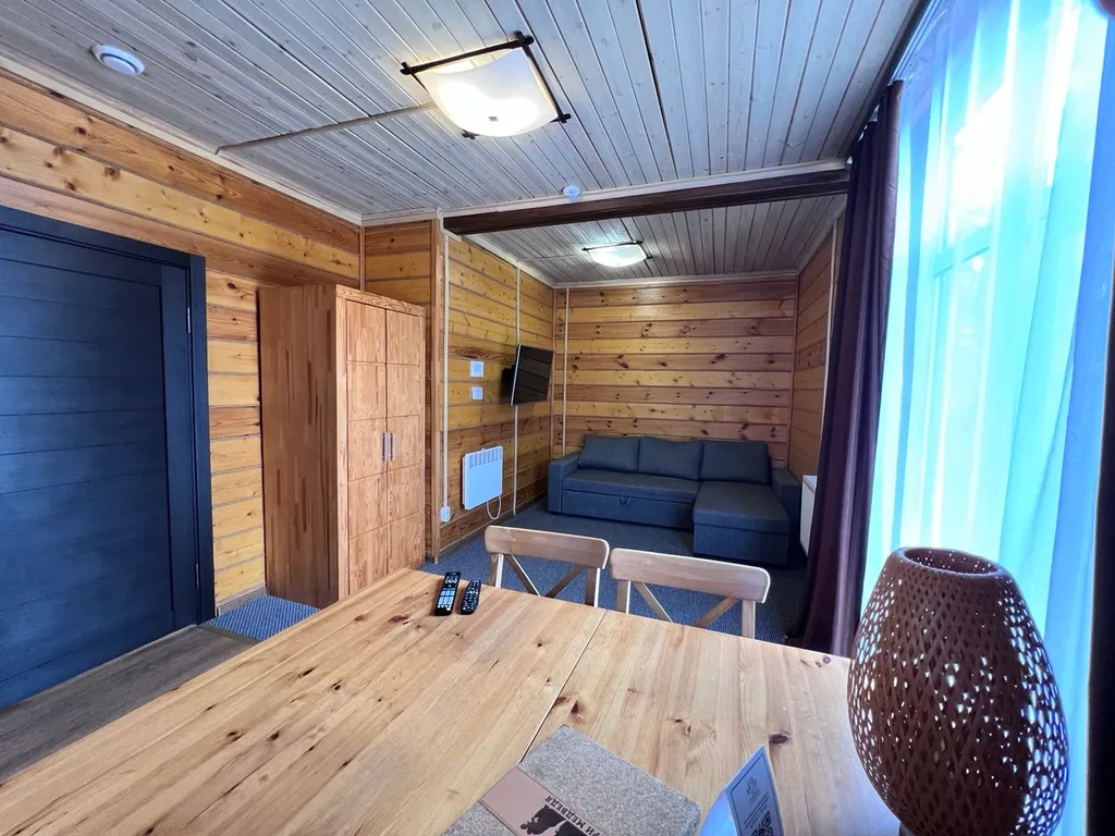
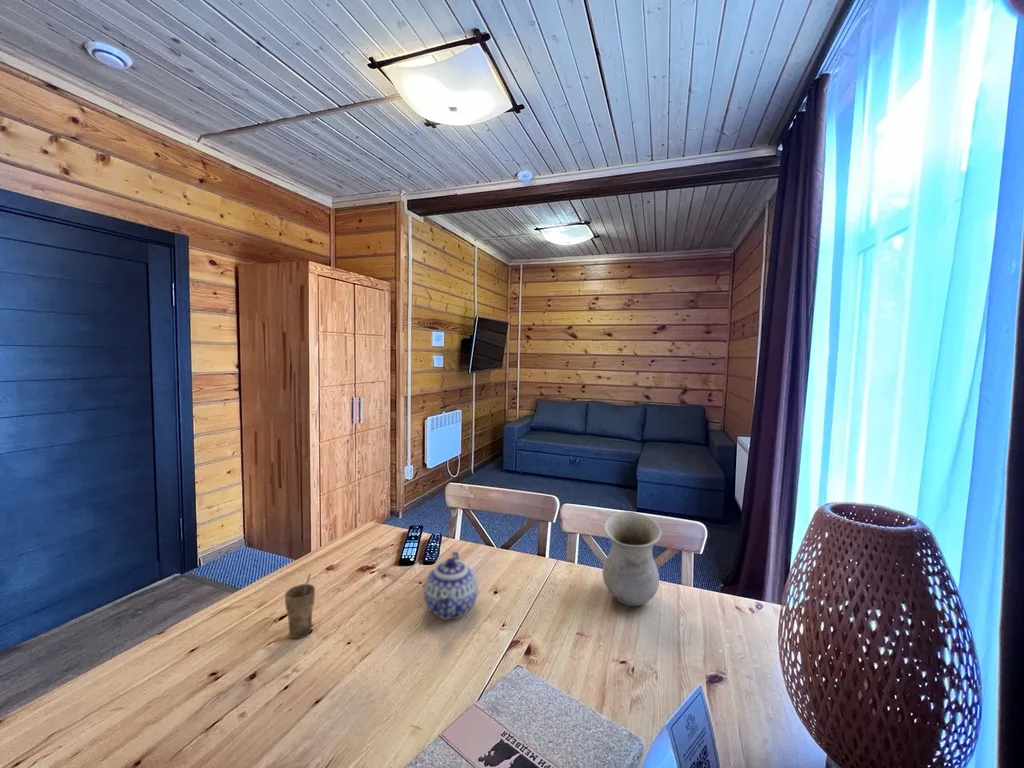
+ teapot [423,551,479,621]
+ cup [284,573,316,639]
+ vase [602,510,662,607]
